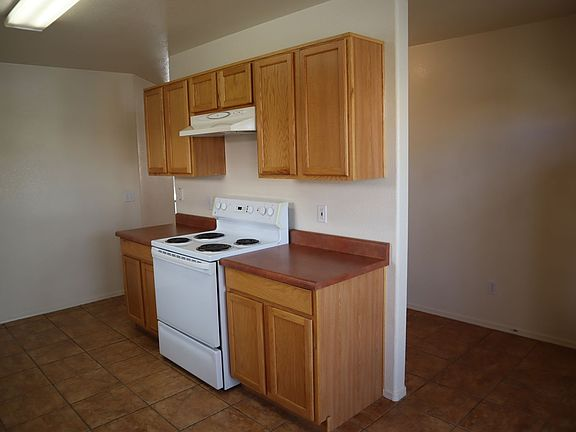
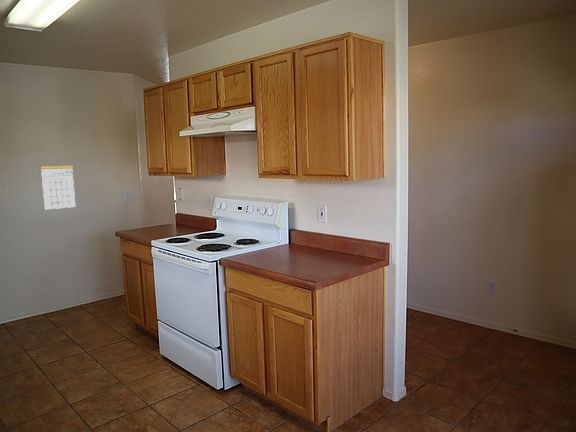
+ calendar [40,156,76,210]
